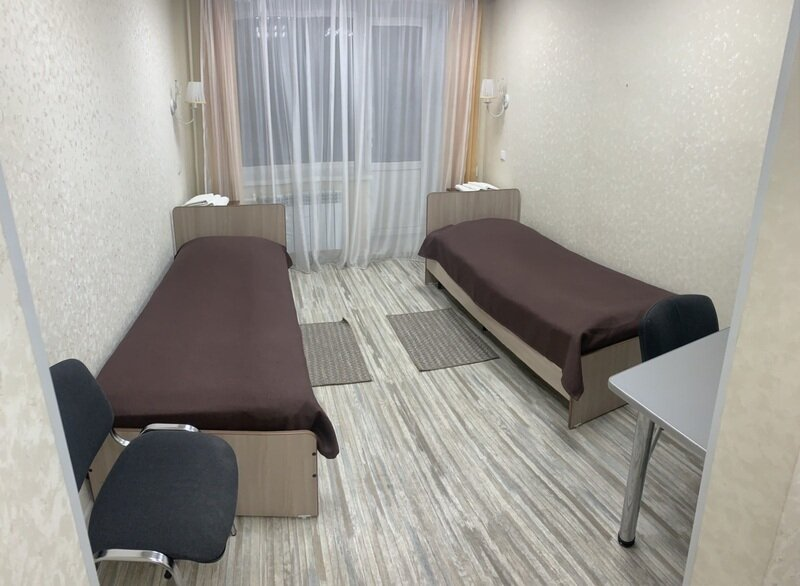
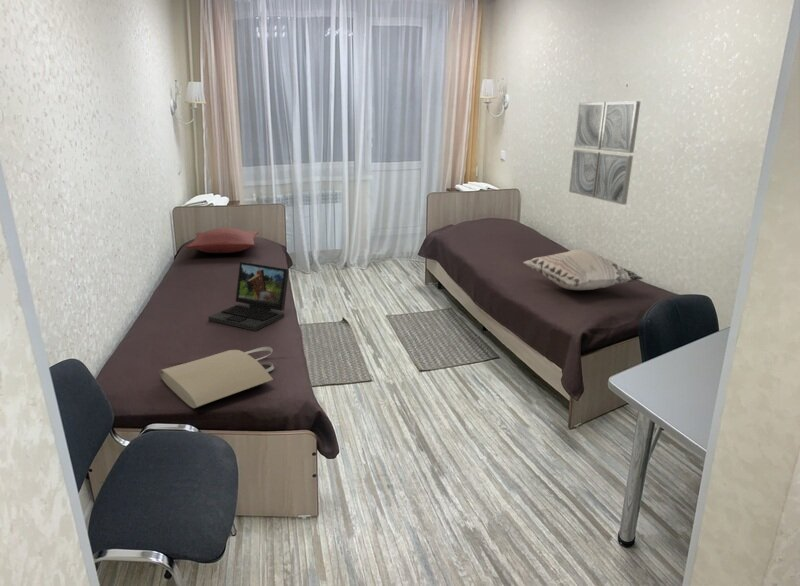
+ pillow [185,227,259,254]
+ tote bag [158,346,275,409]
+ decorative pillow [522,249,644,291]
+ wall art [568,100,642,206]
+ laptop [207,261,290,332]
